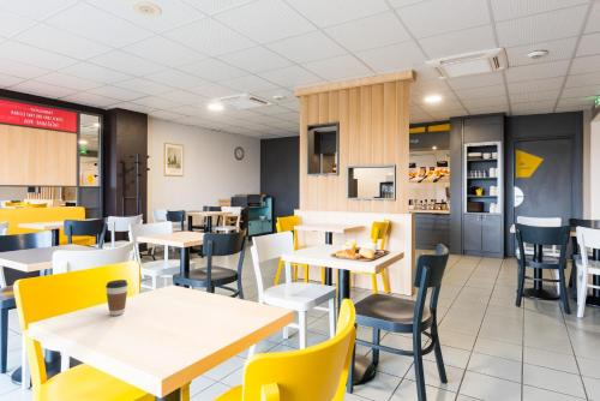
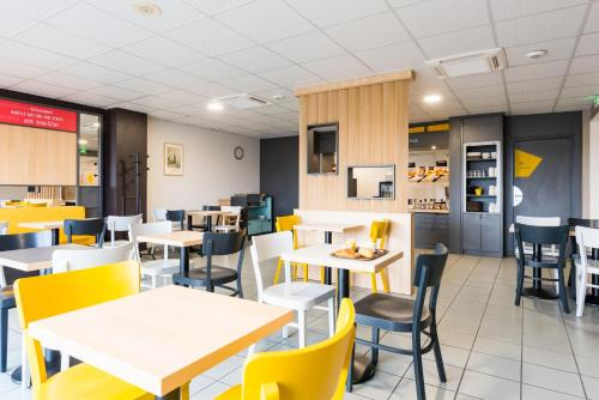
- coffee cup [104,279,128,317]
